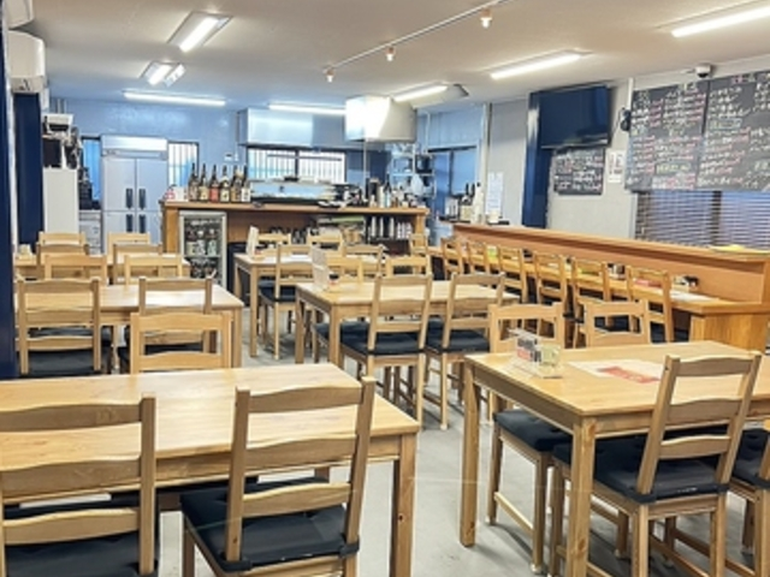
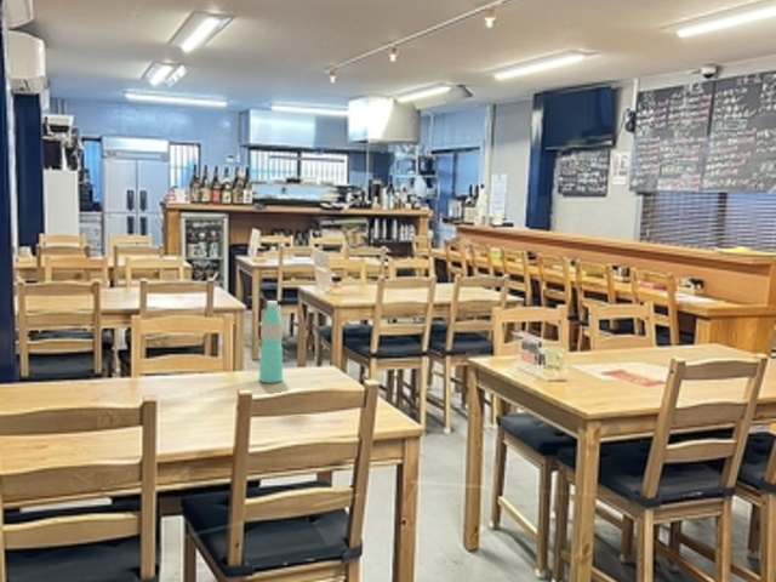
+ water bottle [258,299,284,384]
